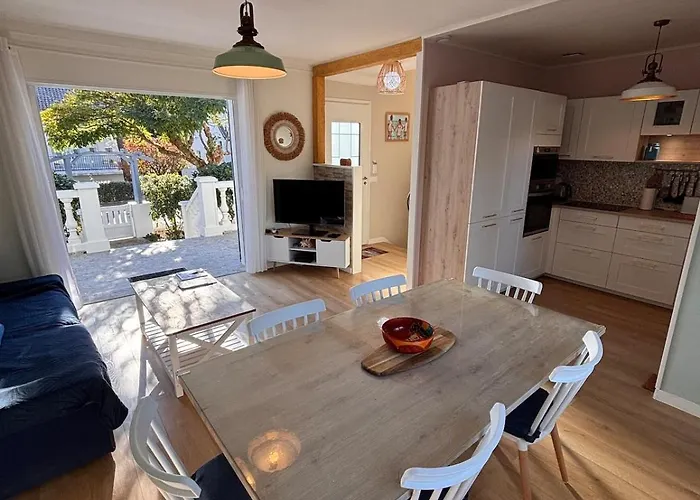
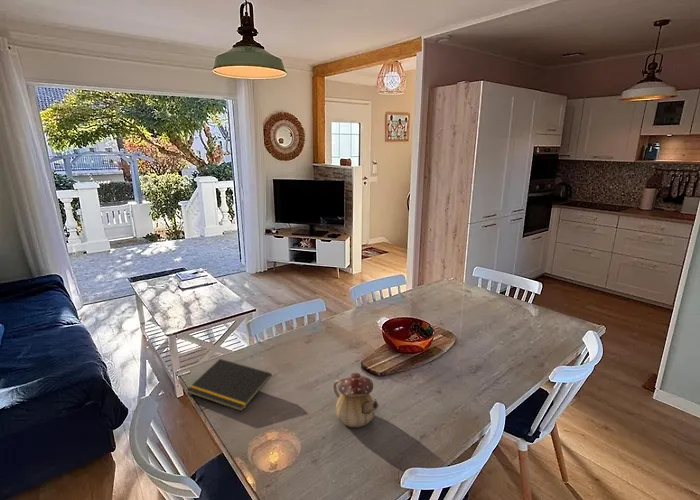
+ notepad [186,358,273,412]
+ teapot [333,372,380,428]
